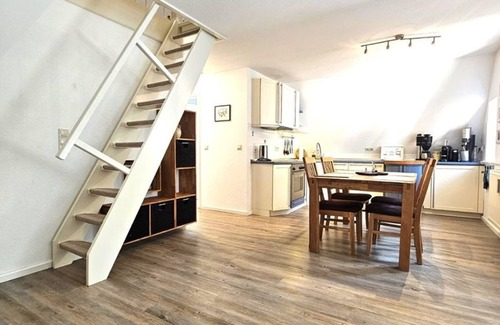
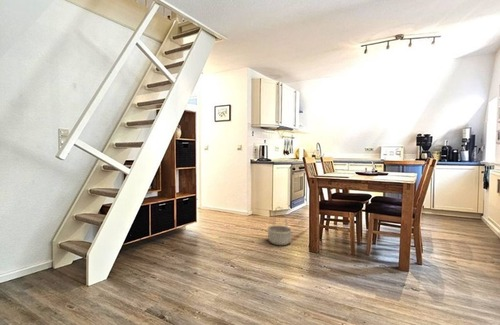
+ basket [266,206,293,246]
